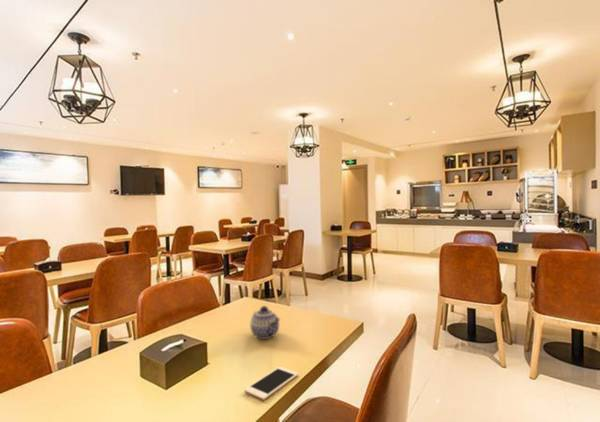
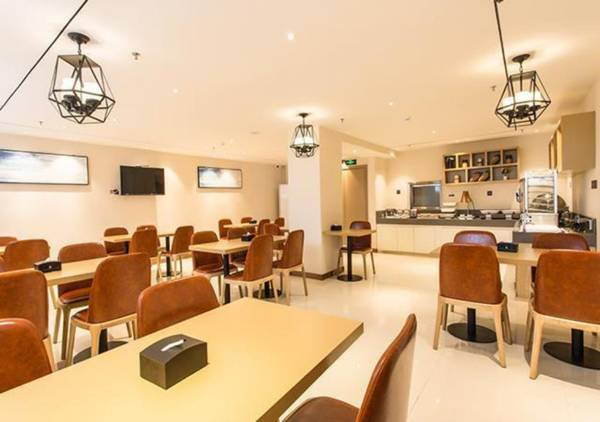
- cell phone [243,366,299,401]
- teapot [249,305,281,340]
